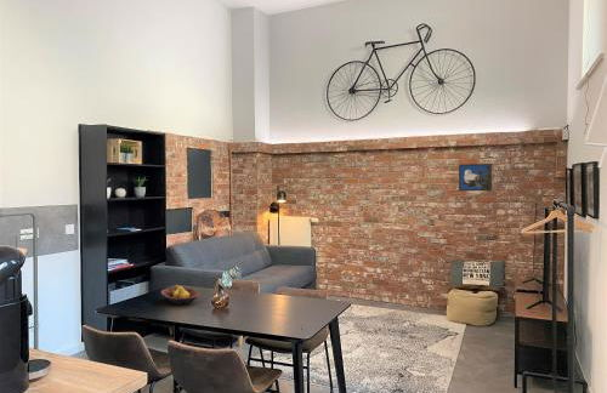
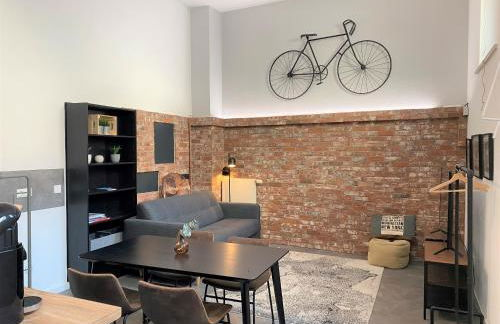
- fruit bowl [160,284,202,306]
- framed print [458,163,493,192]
